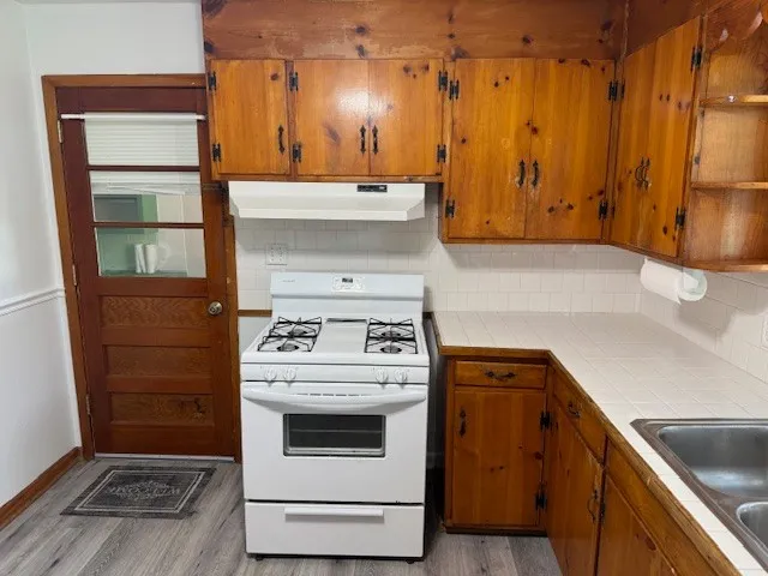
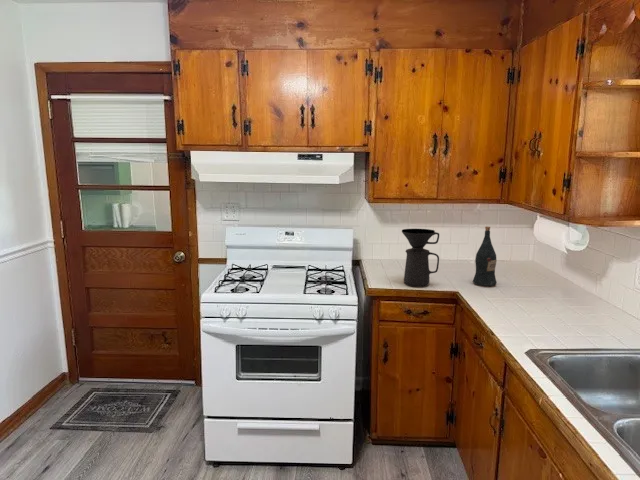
+ wine bottle [472,226,497,287]
+ coffee maker [401,228,440,288]
